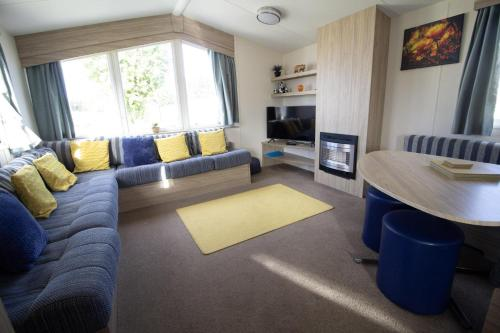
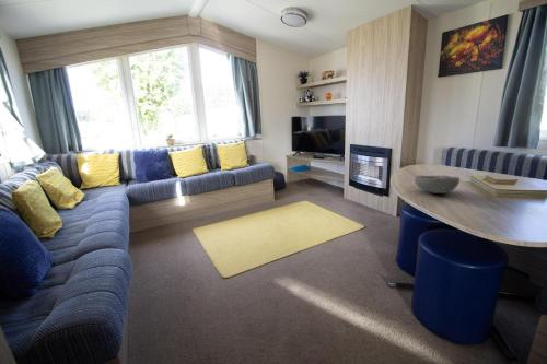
+ bowl [414,175,461,195]
